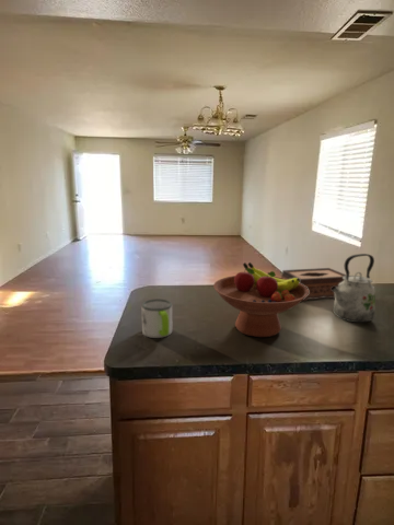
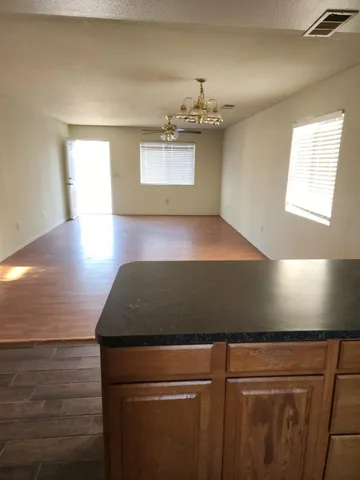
- tissue box [280,267,347,302]
- mug [141,299,173,339]
- fruit bowl [212,261,309,338]
- kettle [332,253,376,324]
